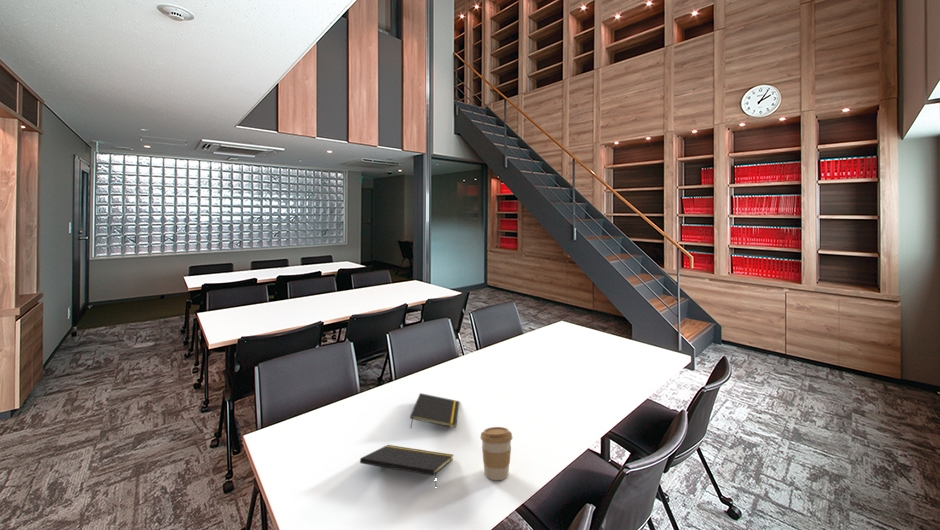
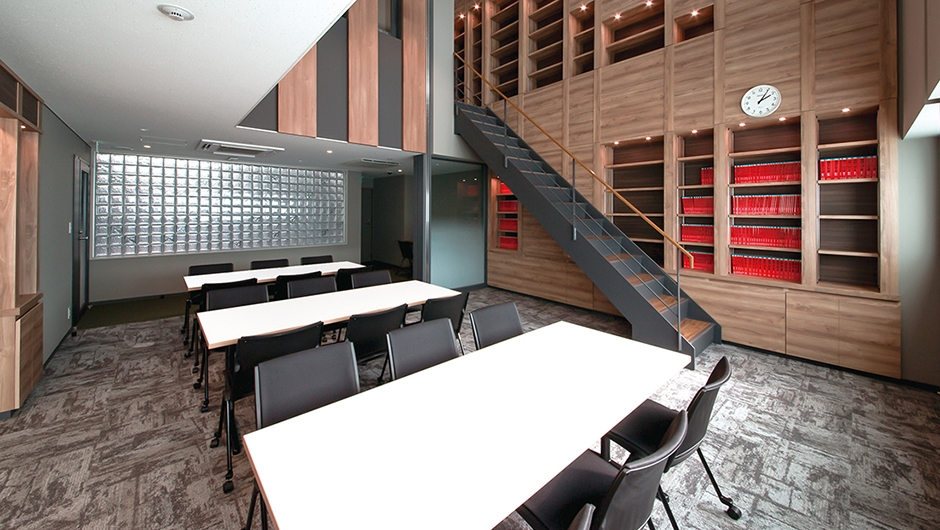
- notepad [409,392,460,430]
- coffee cup [480,426,513,481]
- notepad [359,444,454,486]
